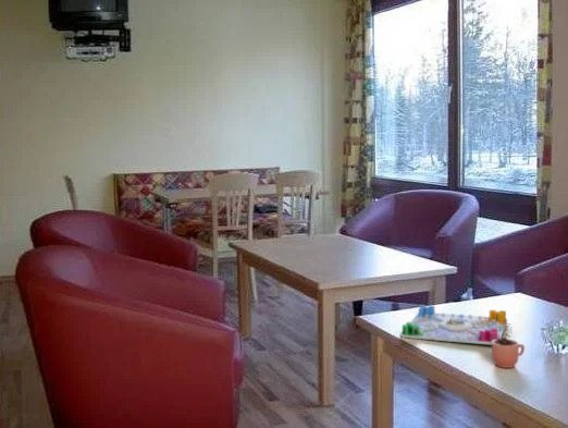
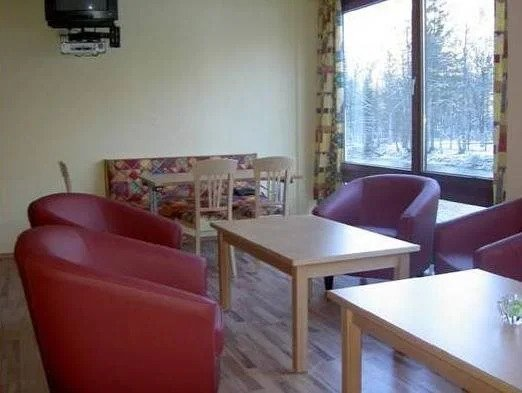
- cocoa [491,322,526,369]
- board game [399,304,508,346]
